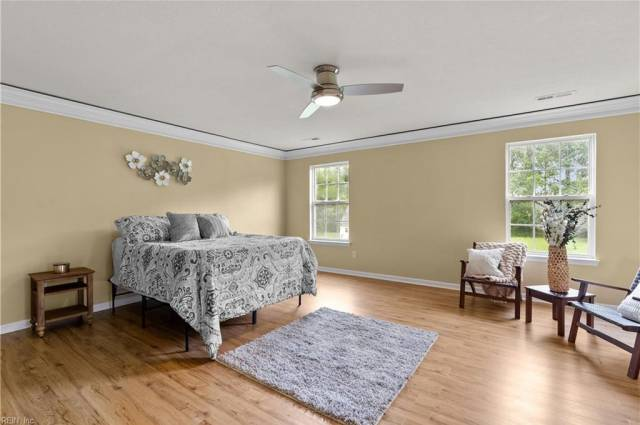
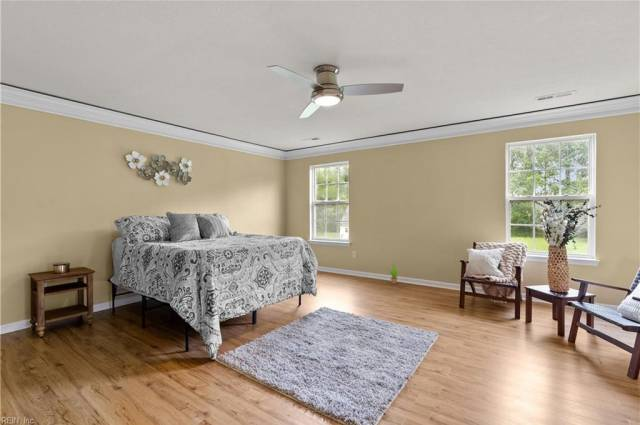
+ potted plant [384,263,402,285]
